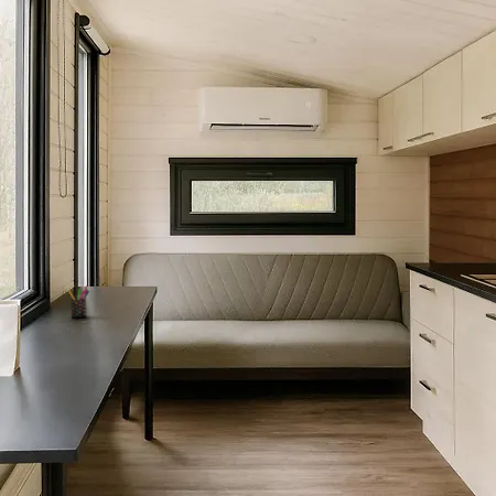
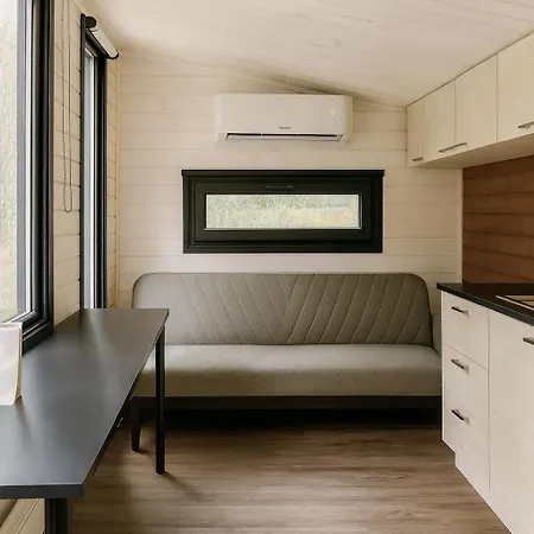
- pen holder [66,284,90,319]
